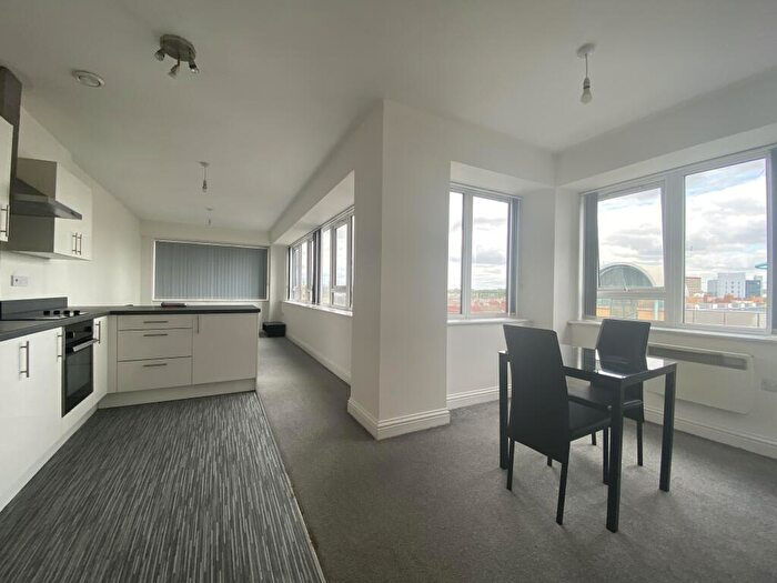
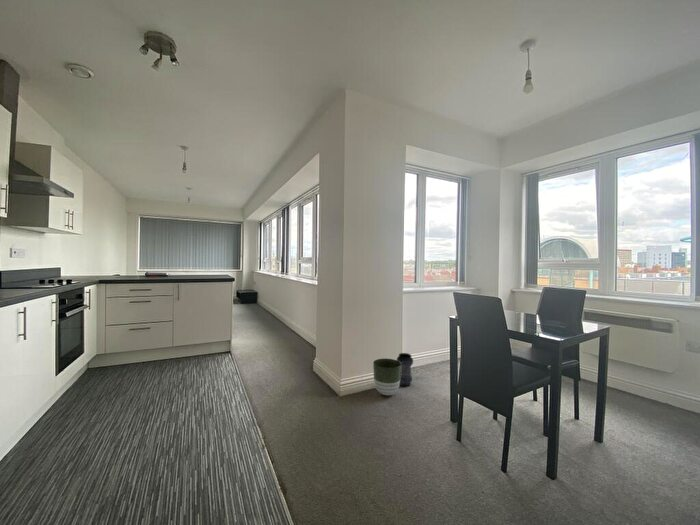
+ planter [372,358,401,396]
+ vase [396,352,414,387]
